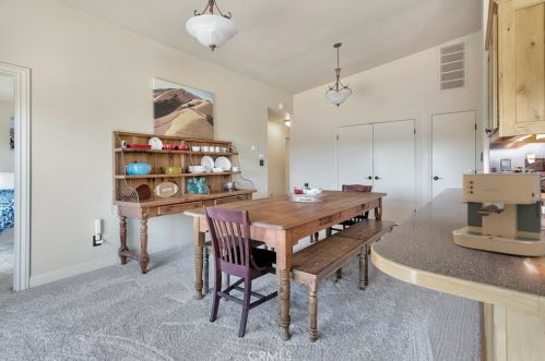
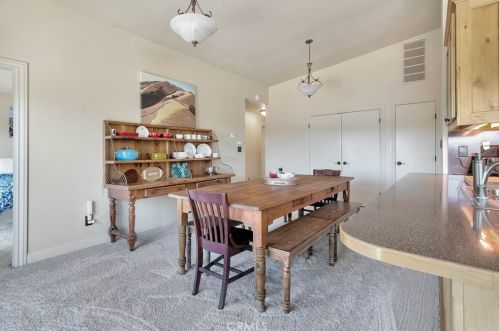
- coffee maker [451,167,545,257]
